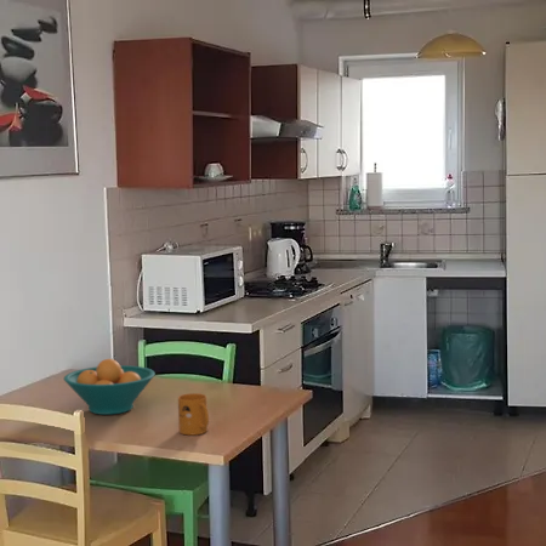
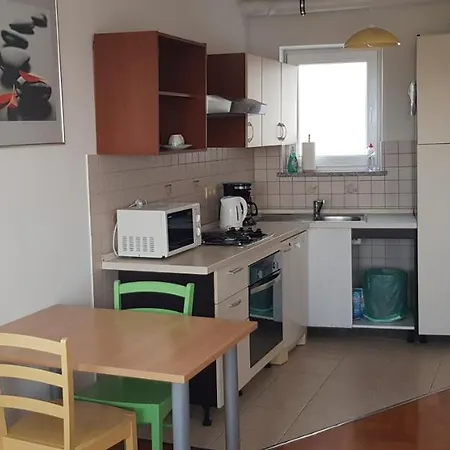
- mug [177,392,210,436]
- fruit bowl [63,358,157,416]
